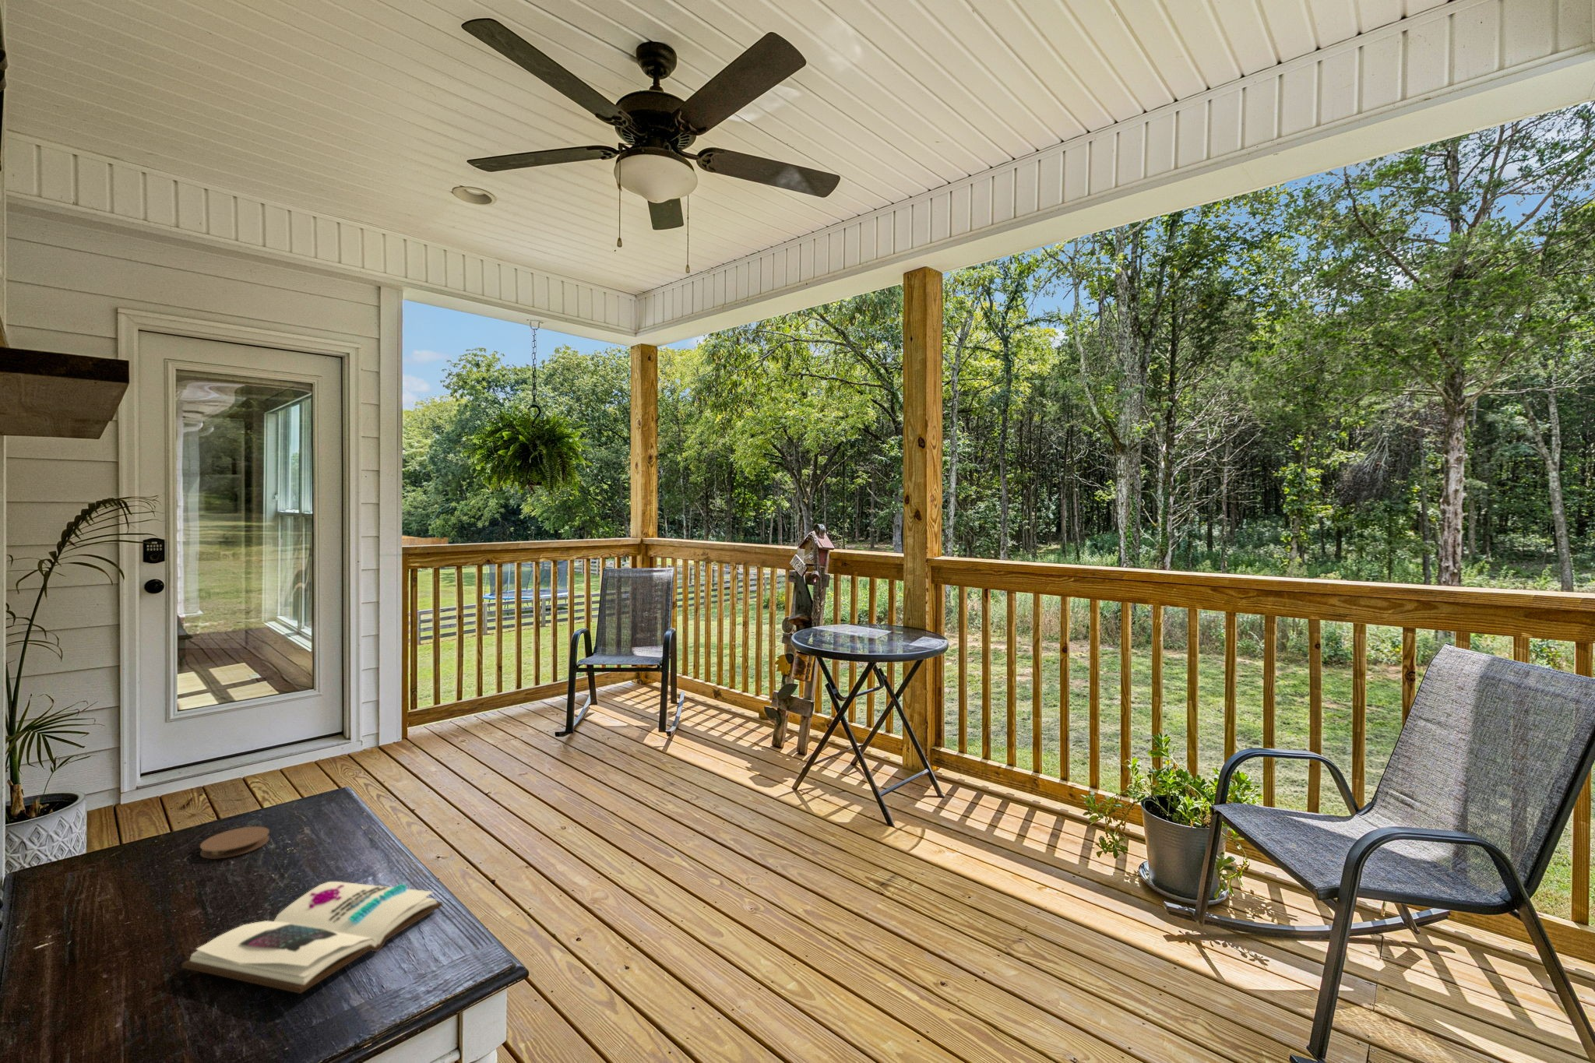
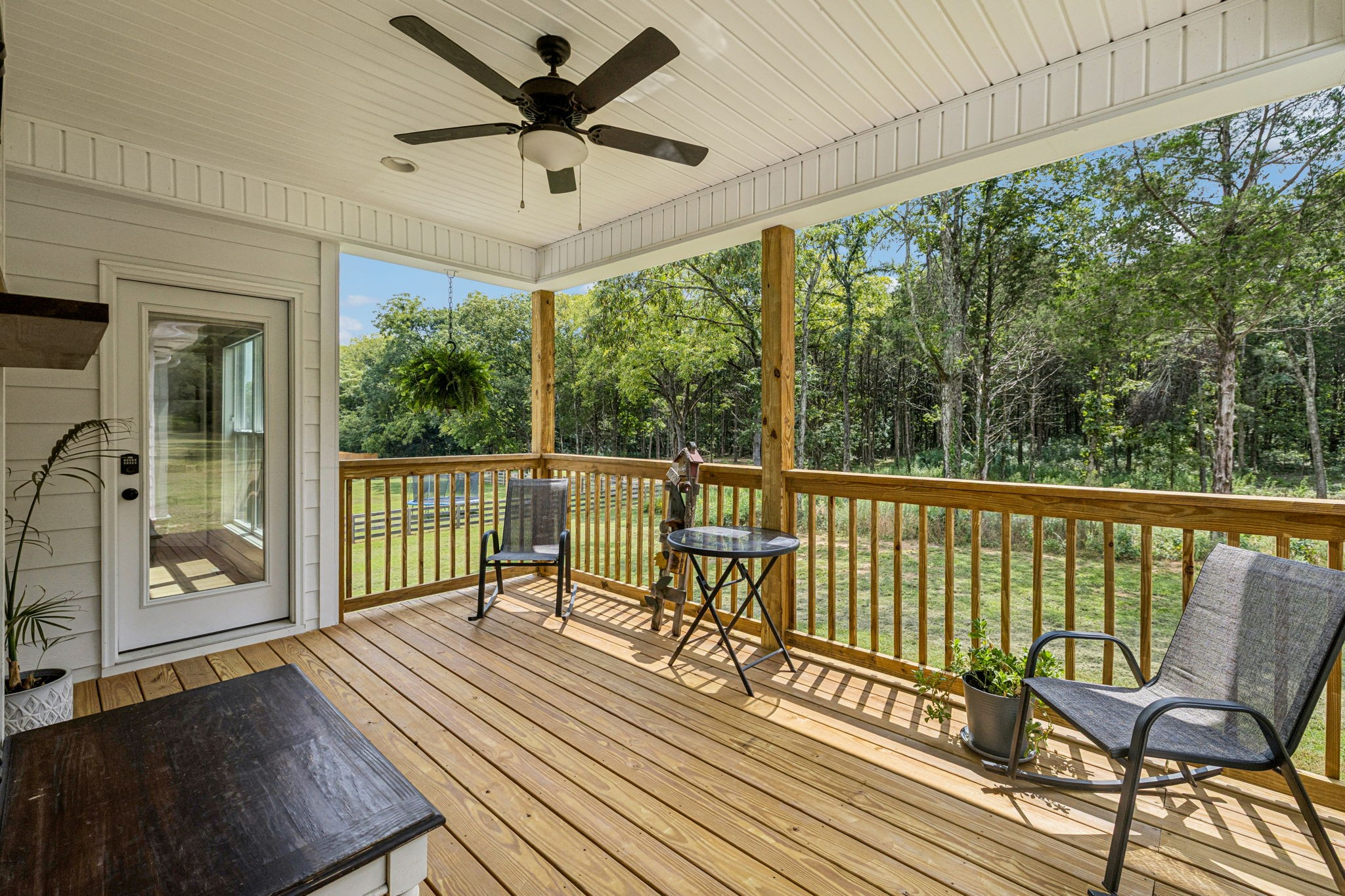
- coaster [199,826,270,859]
- book [181,880,444,994]
